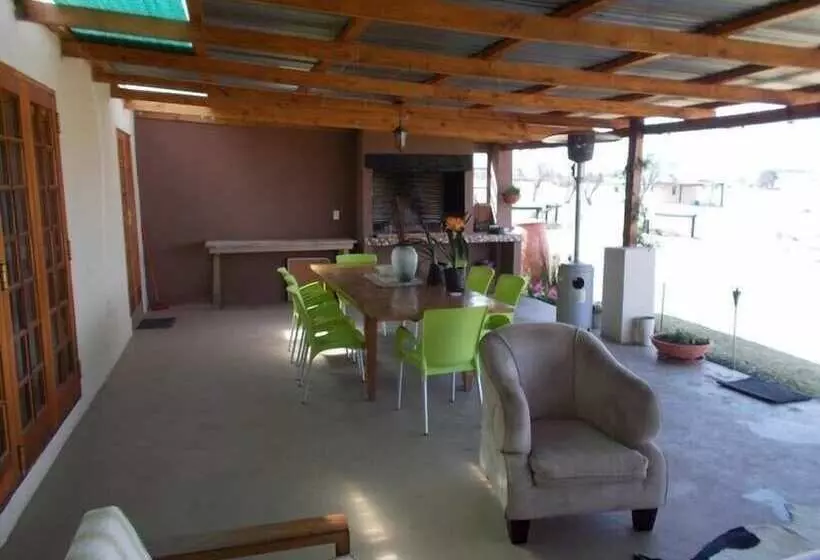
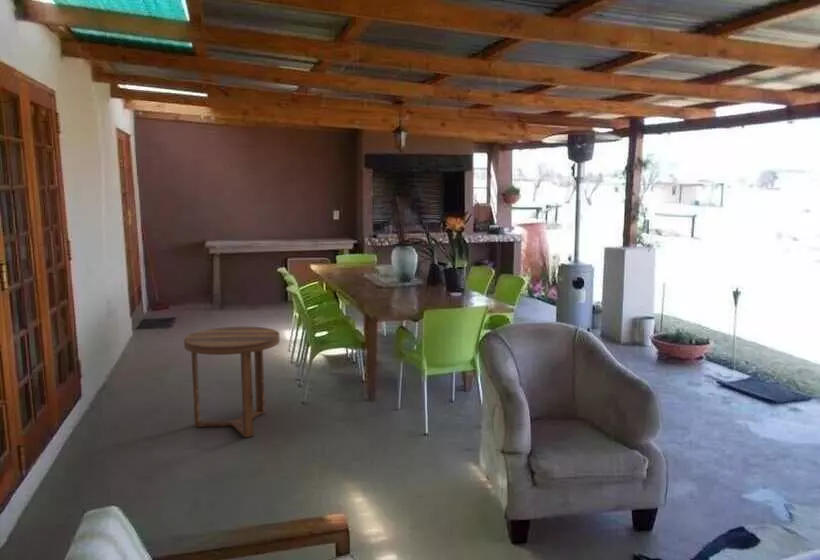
+ side table [183,326,281,438]
